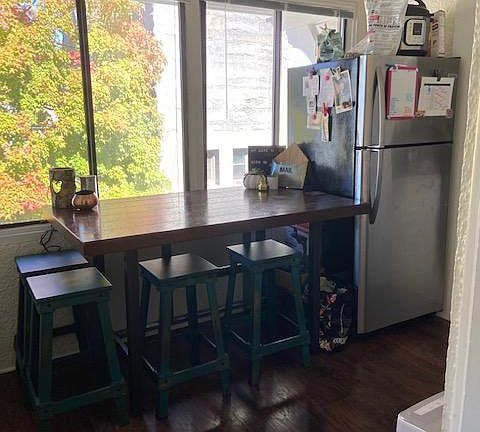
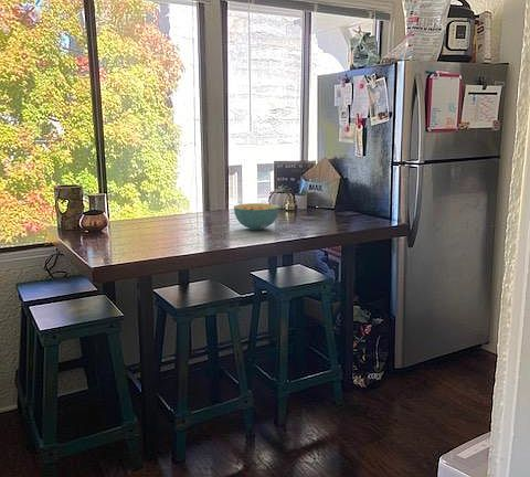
+ cereal bowl [233,202,280,231]
